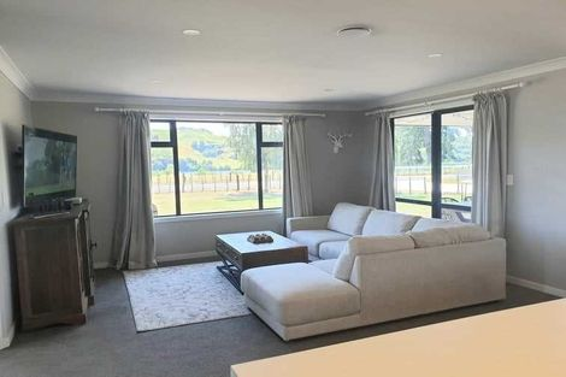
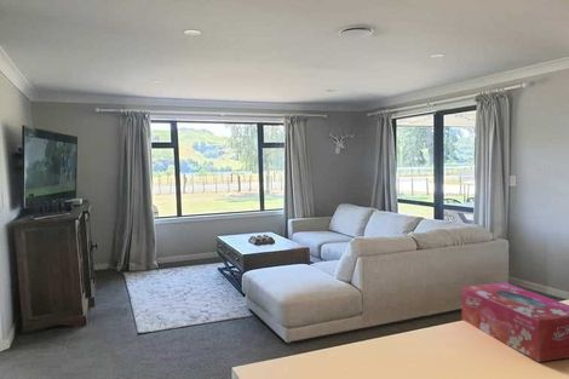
+ tissue box [460,282,569,363]
